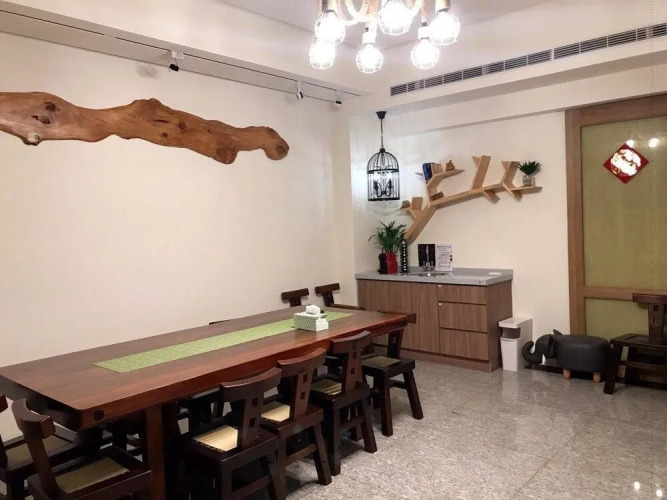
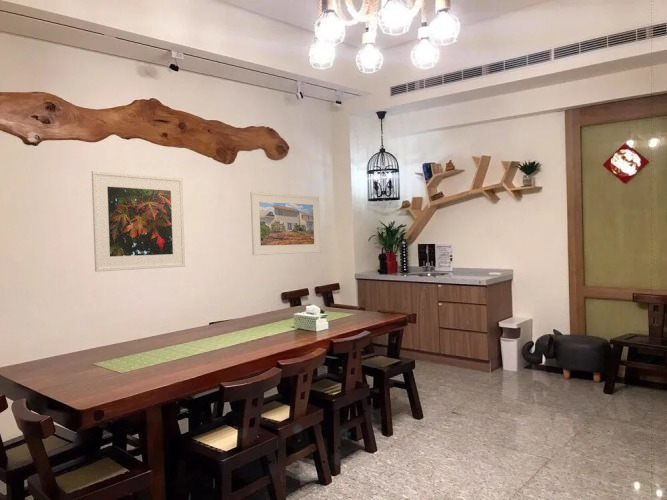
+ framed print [91,170,186,273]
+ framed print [250,191,322,256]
